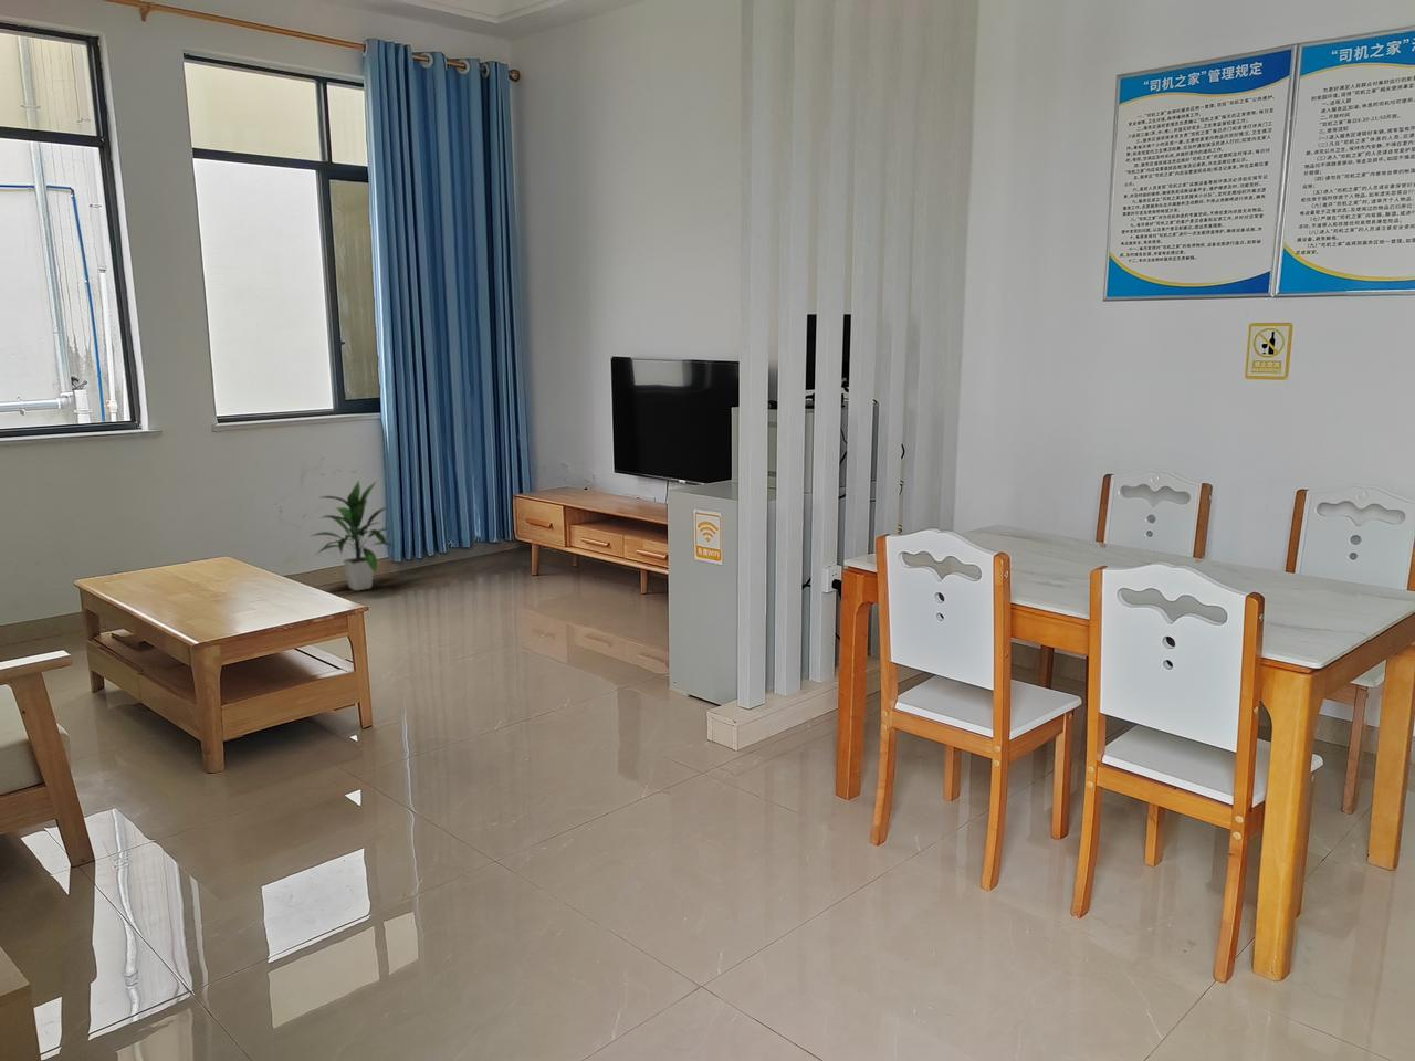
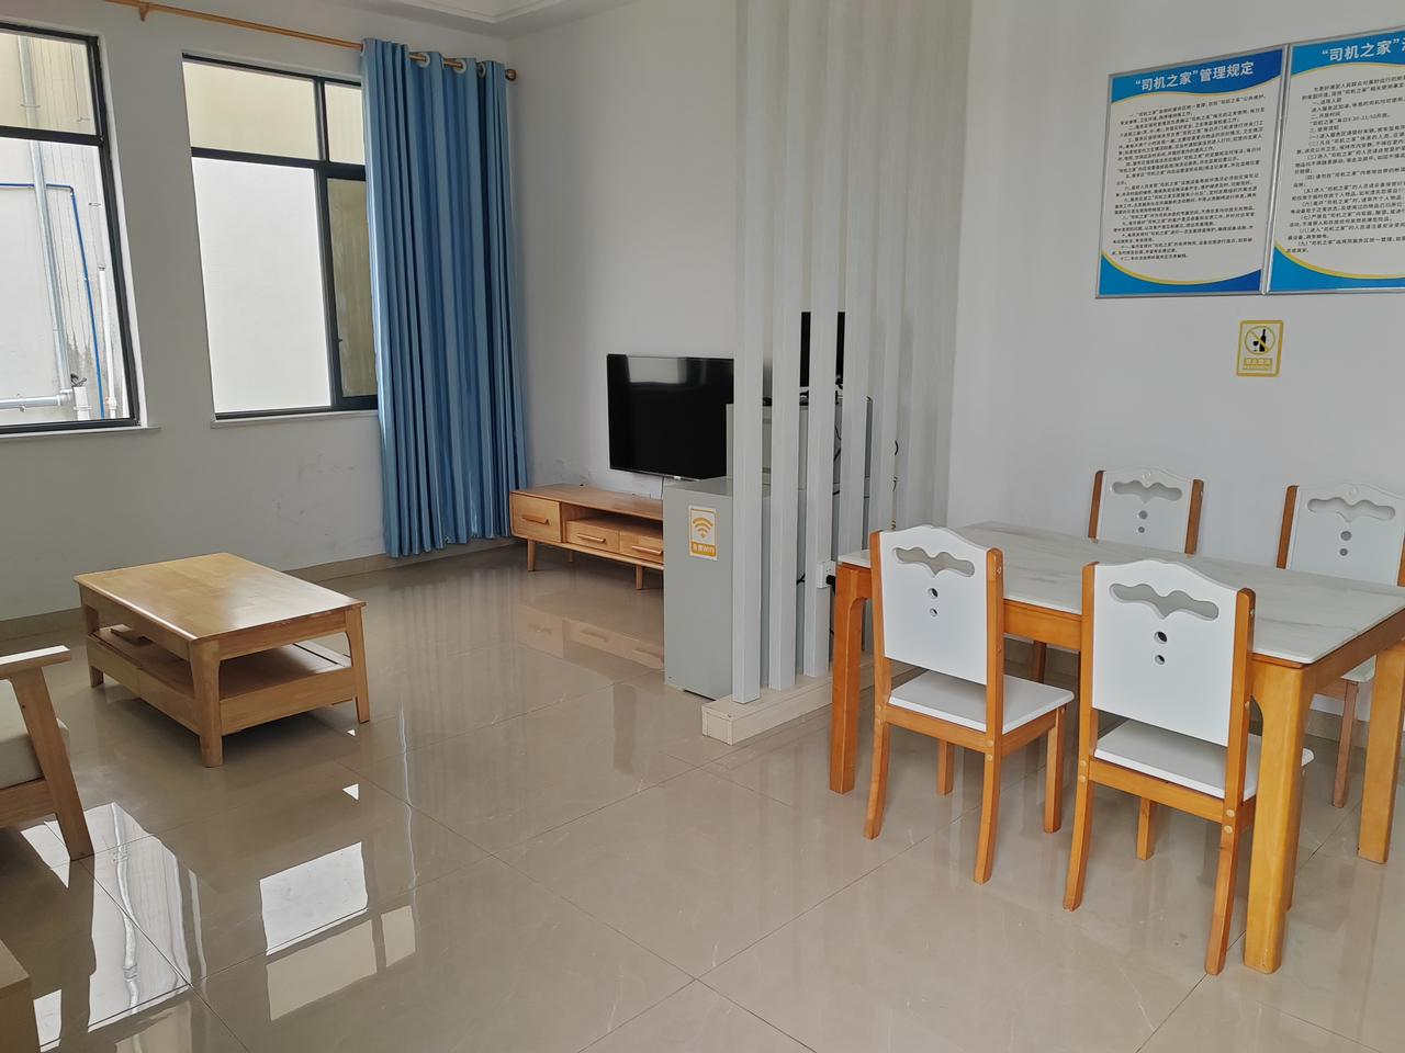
- indoor plant [310,478,399,592]
